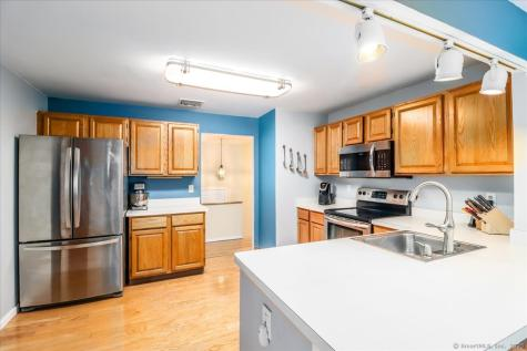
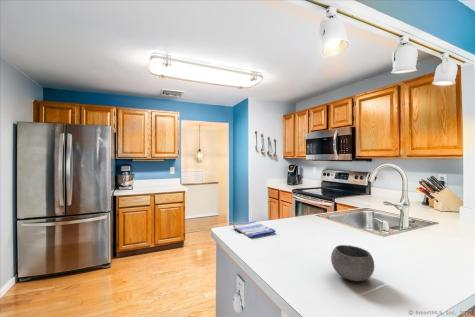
+ dish towel [232,220,277,239]
+ bowl [330,244,375,282]
